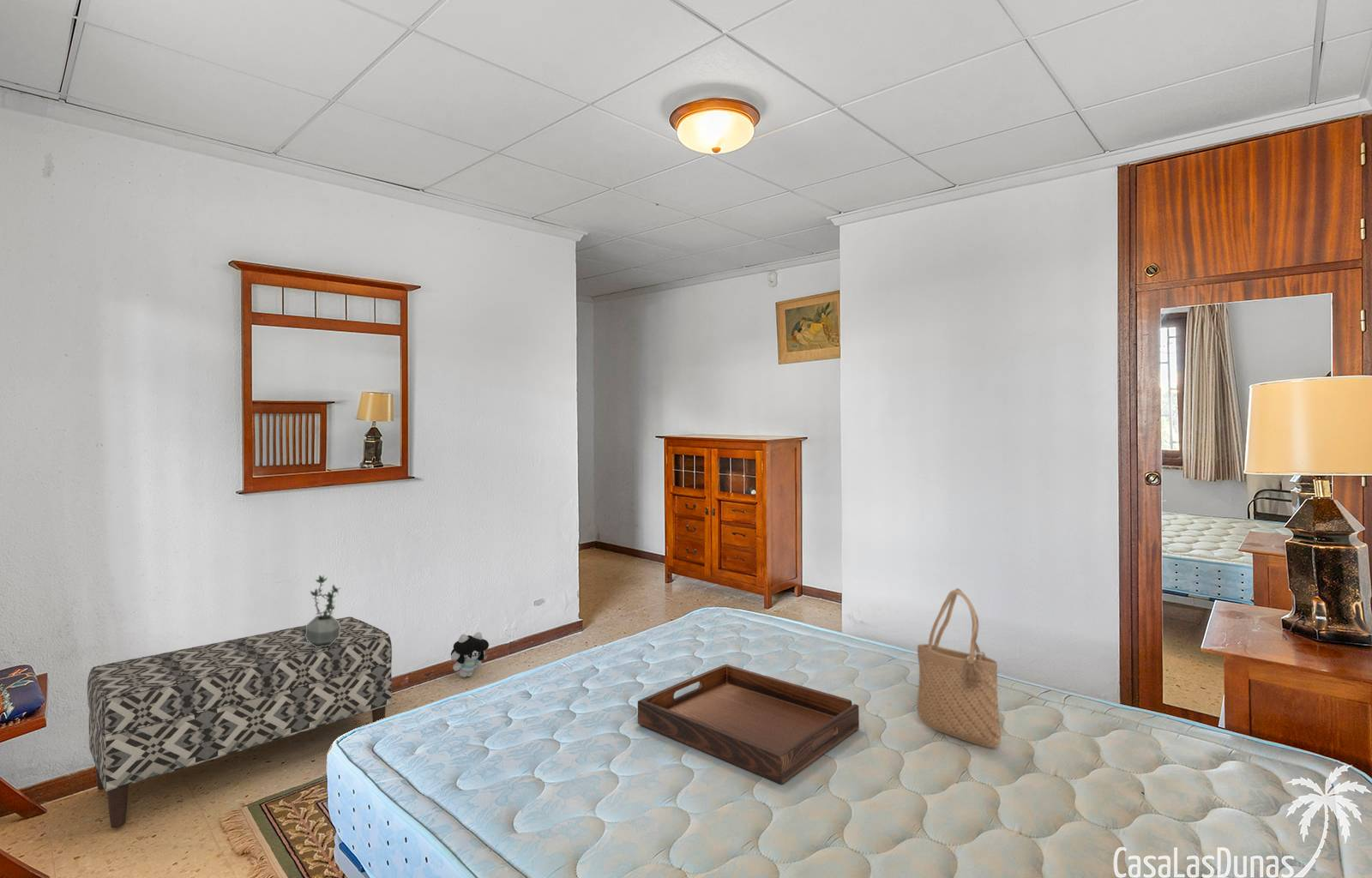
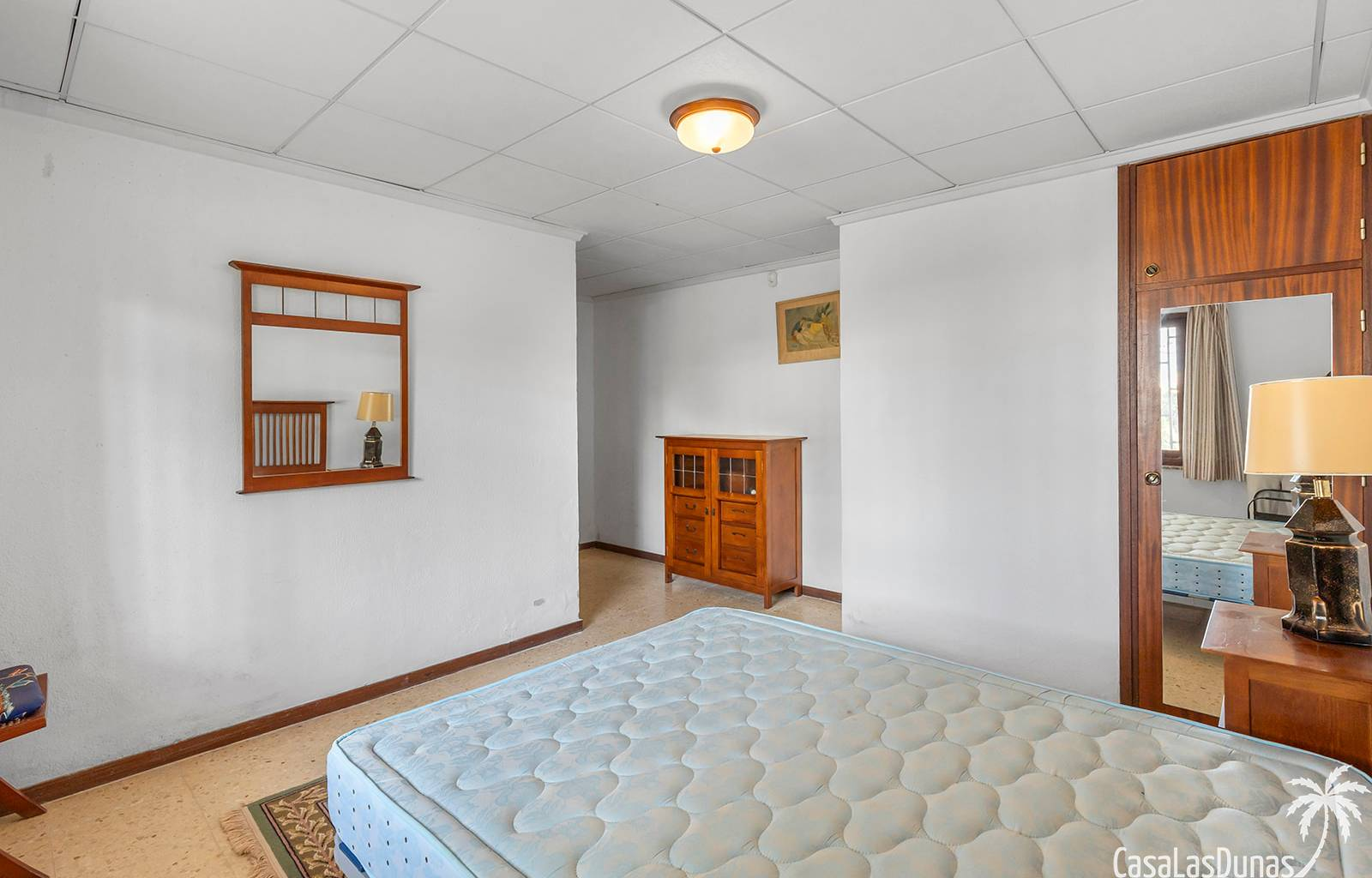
- plush toy [450,631,490,678]
- potted plant [305,574,340,647]
- serving tray [637,664,860,785]
- tote bag [917,587,1002,749]
- bench [87,616,393,828]
